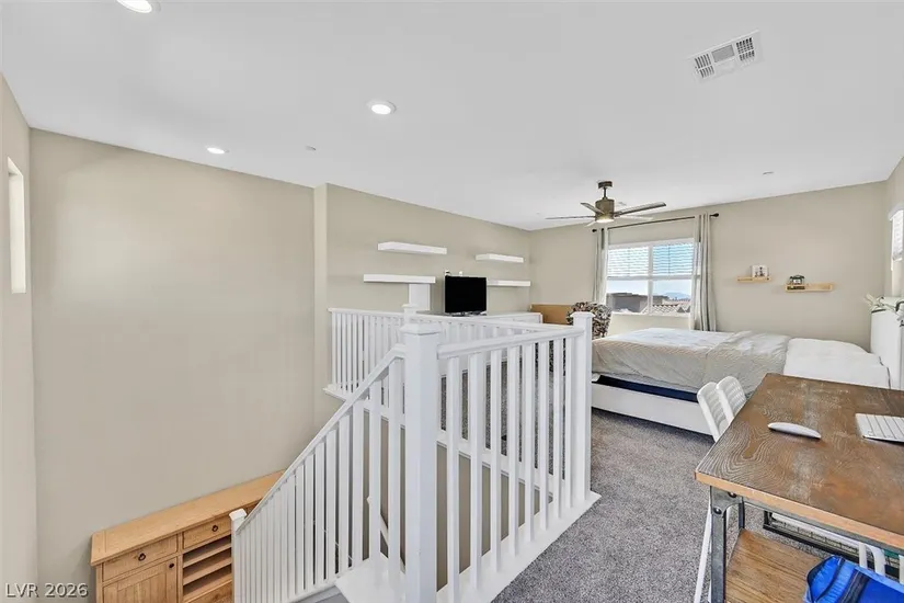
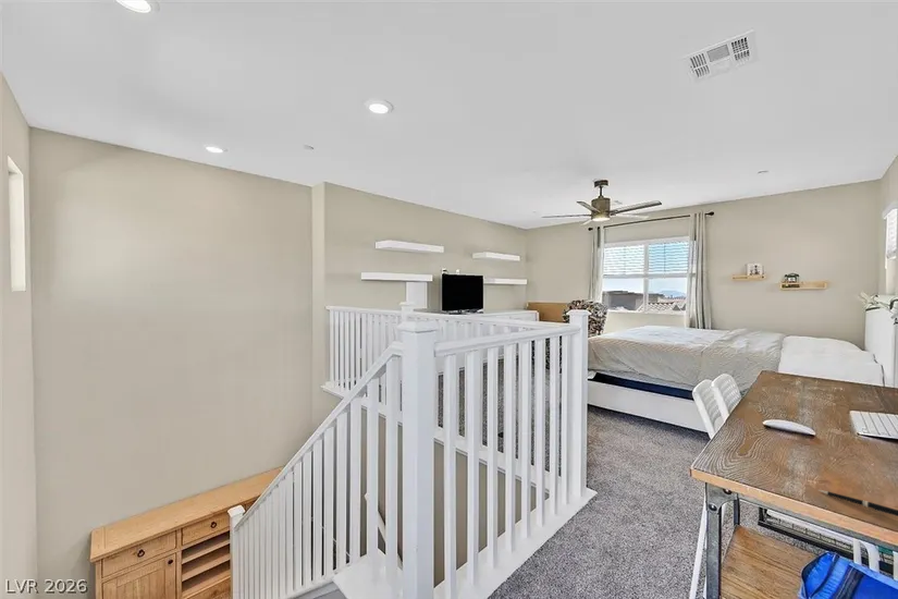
+ pen [817,489,898,517]
